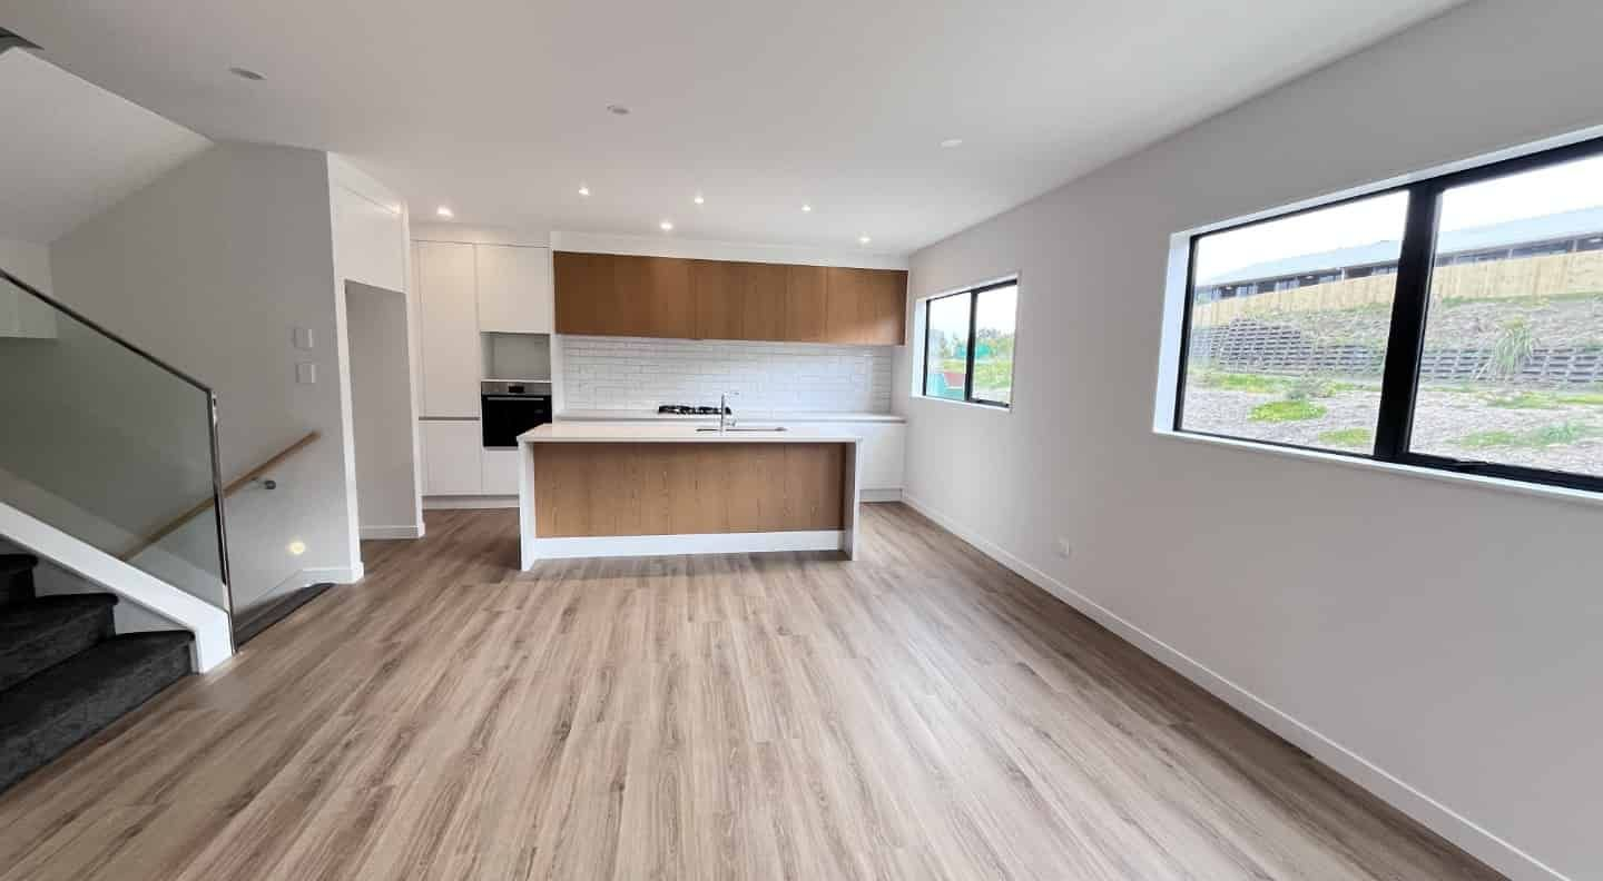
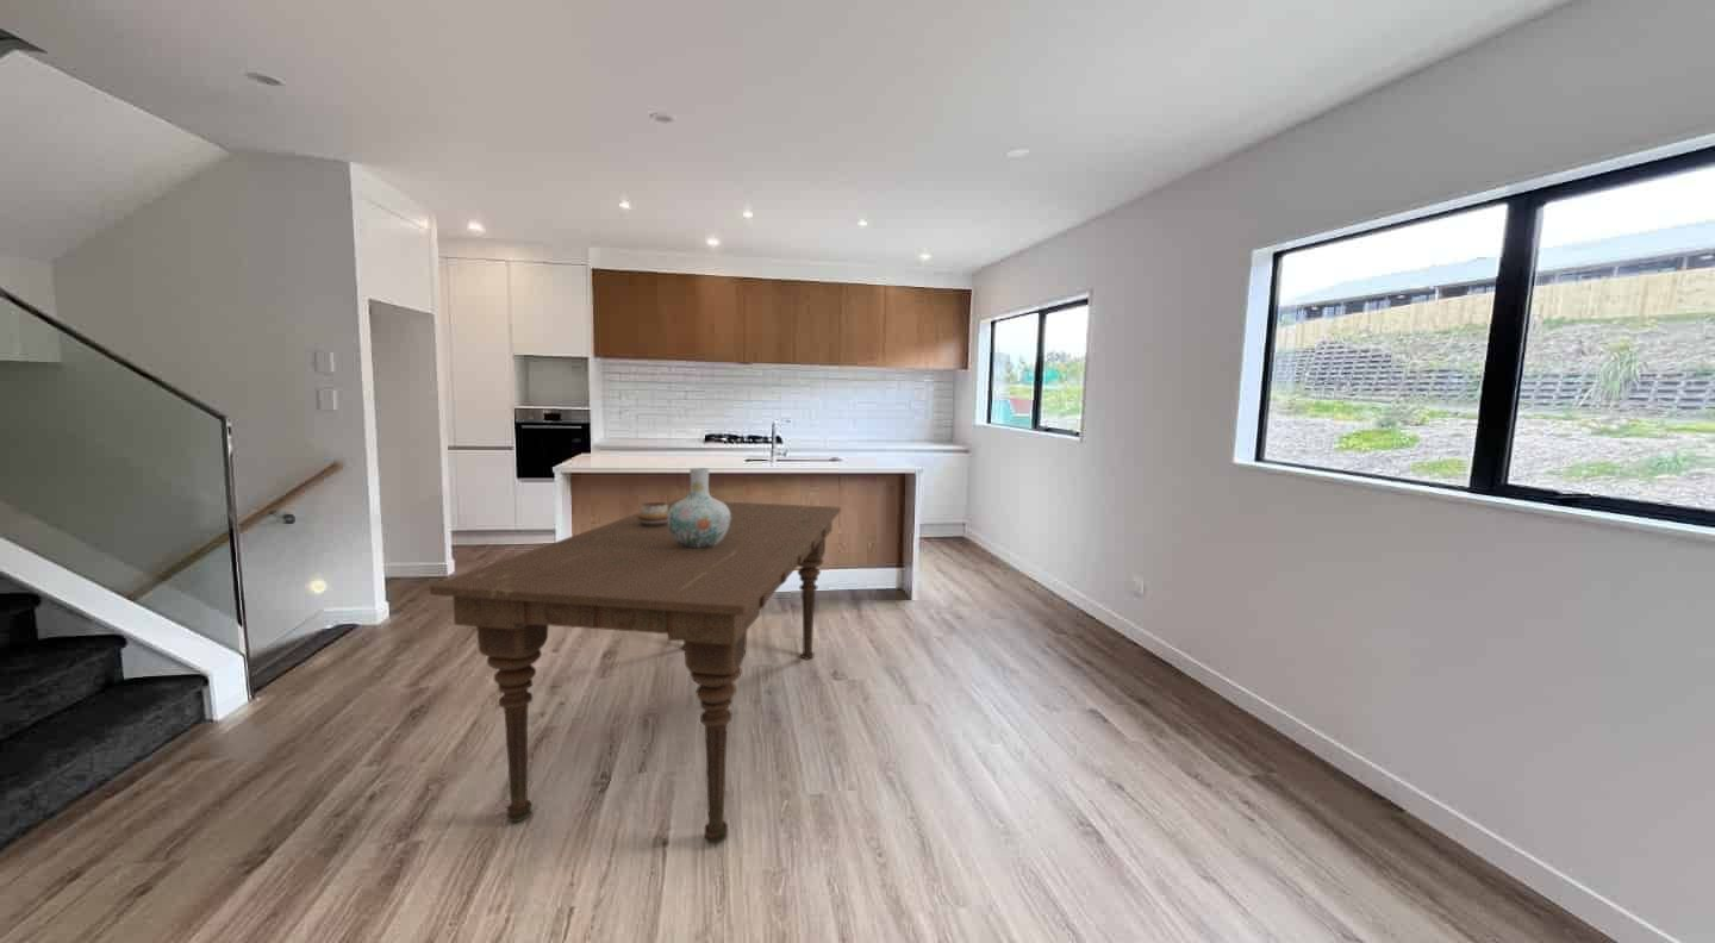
+ vase [668,467,731,549]
+ dining table [429,499,842,845]
+ decorative bowl [637,501,668,526]
